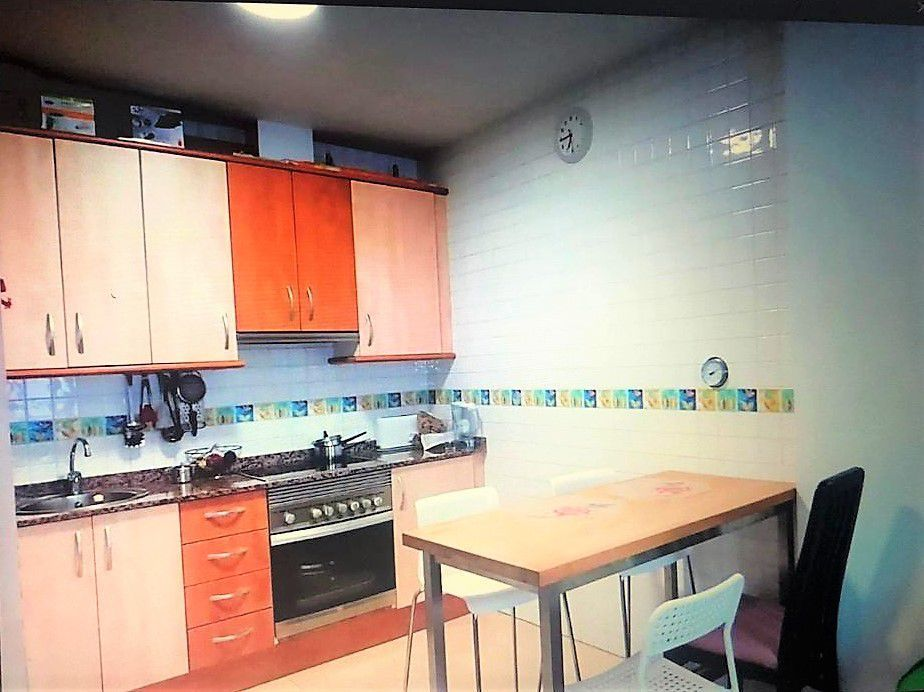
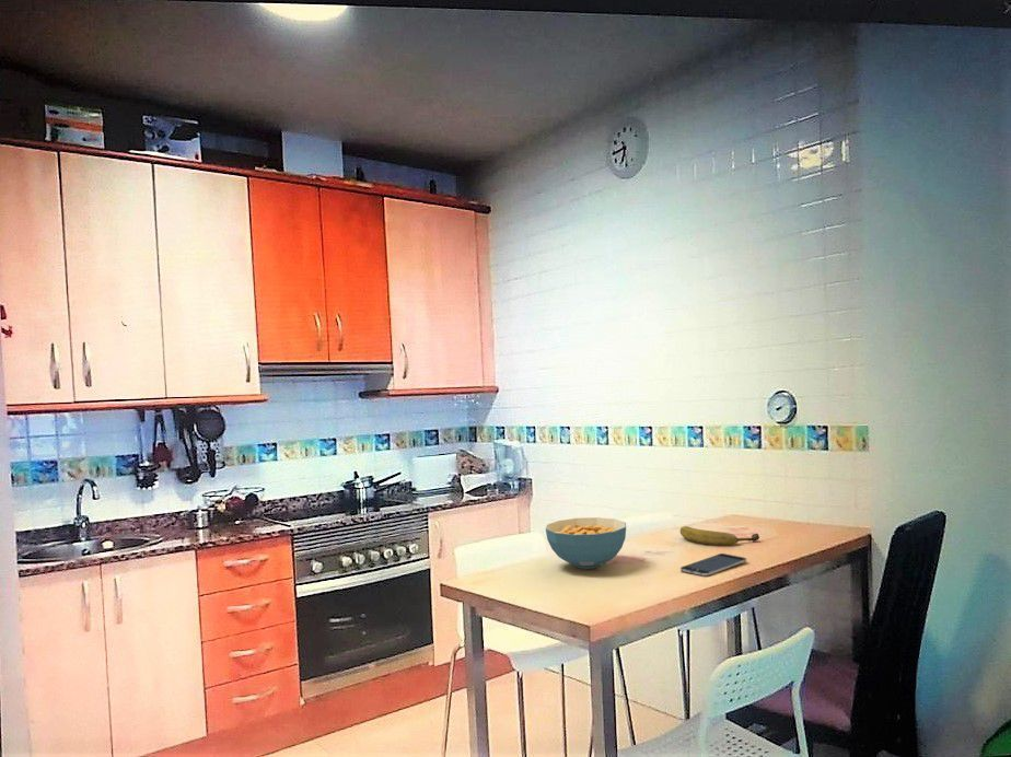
+ cereal bowl [545,516,627,570]
+ fruit [679,525,760,546]
+ smartphone [679,552,748,577]
